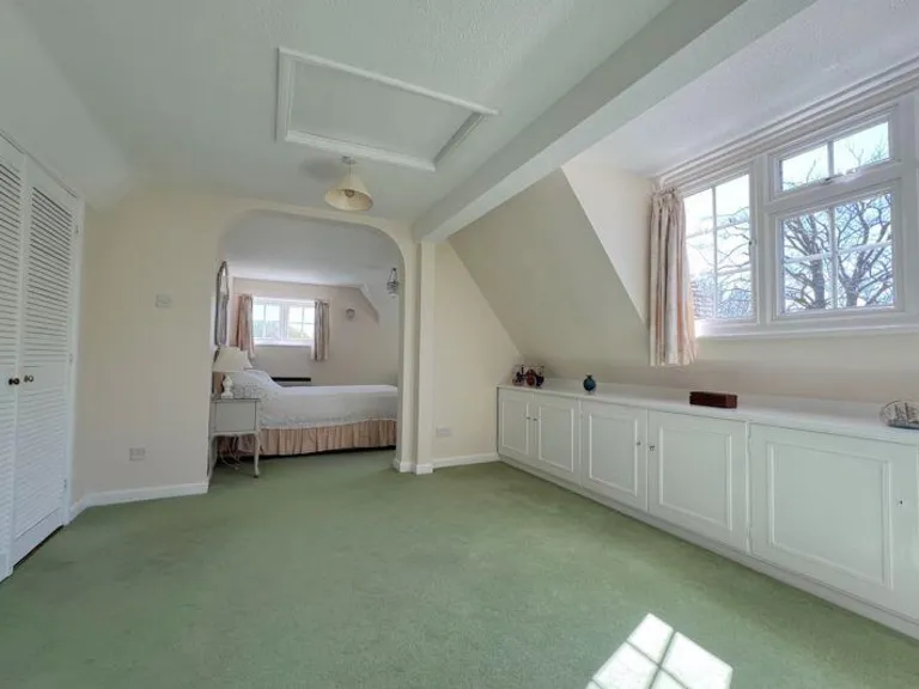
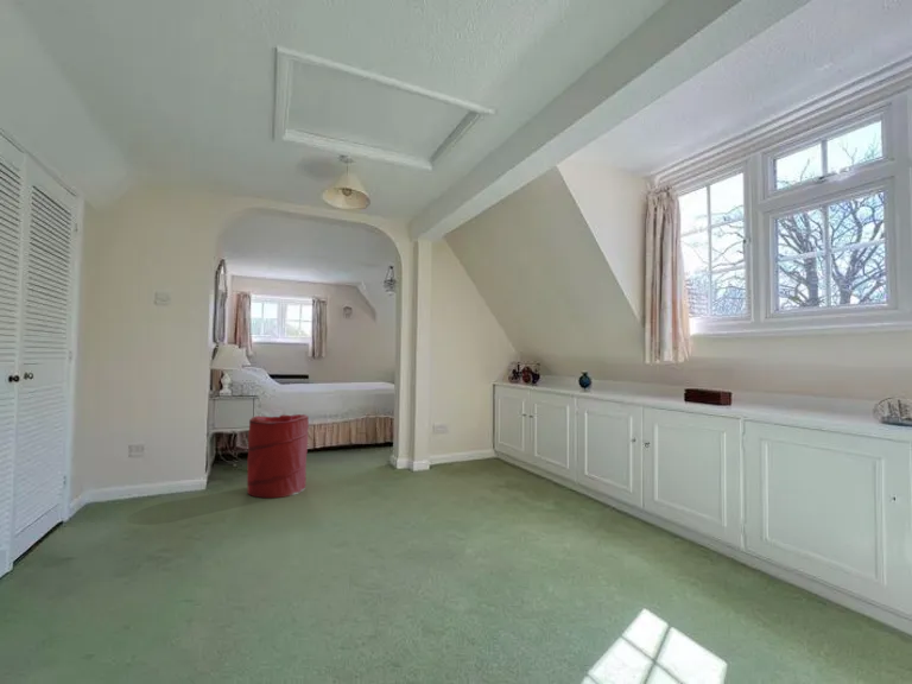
+ laundry hamper [246,413,310,499]
